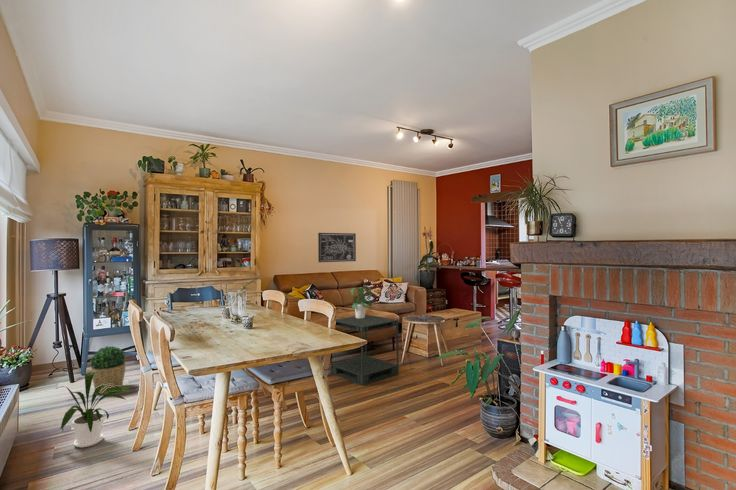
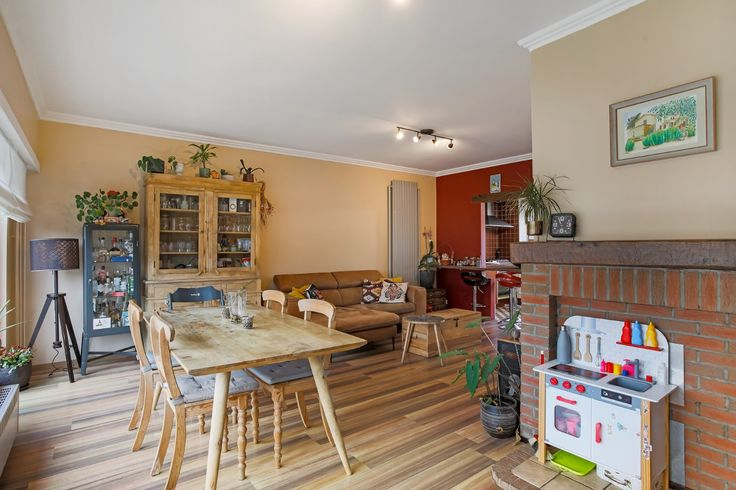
- potted plant [89,345,127,395]
- side table [330,313,400,387]
- house plant [55,371,133,448]
- wall art [317,232,357,263]
- potted plant [348,285,373,318]
